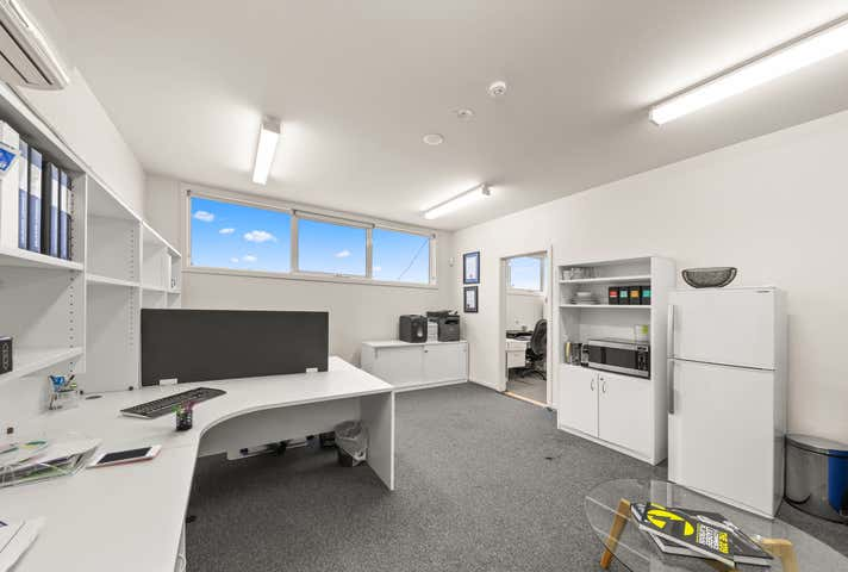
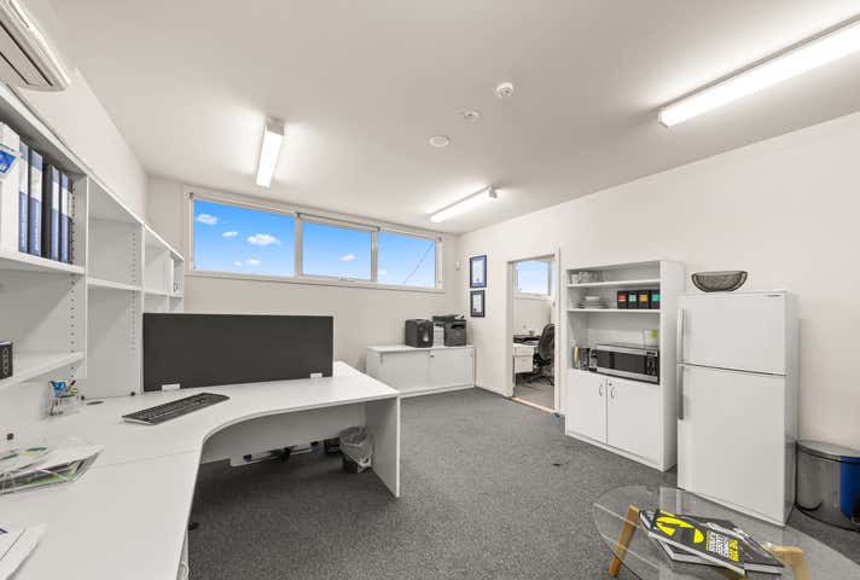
- cell phone [87,443,163,470]
- pen holder [172,397,197,433]
